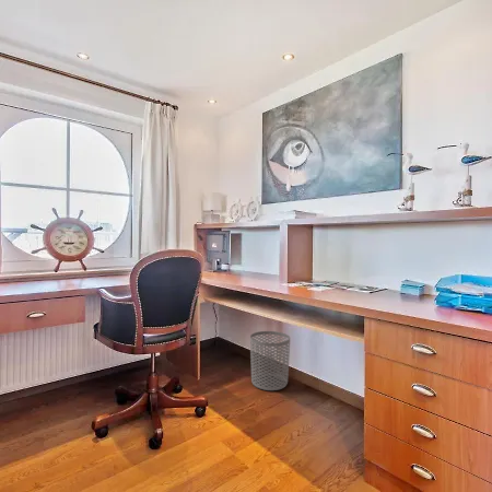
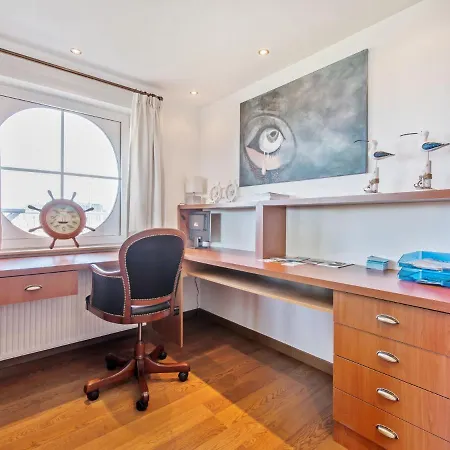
- waste bin [249,330,291,391]
